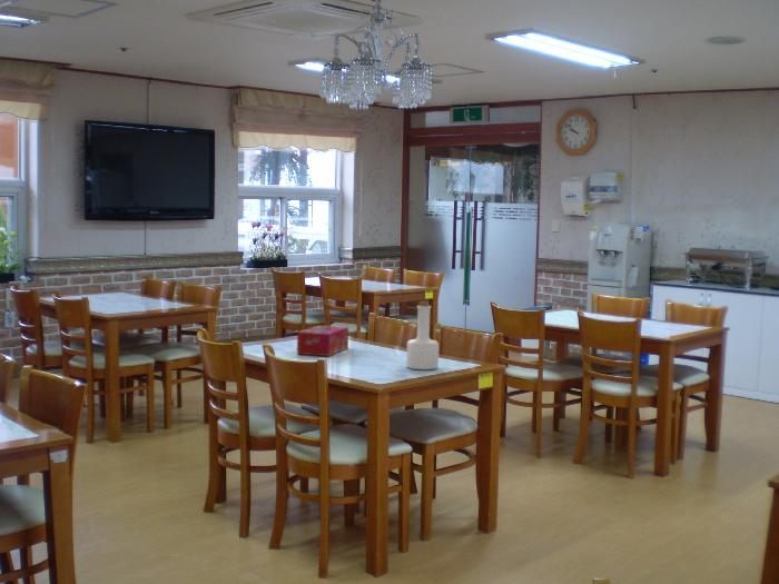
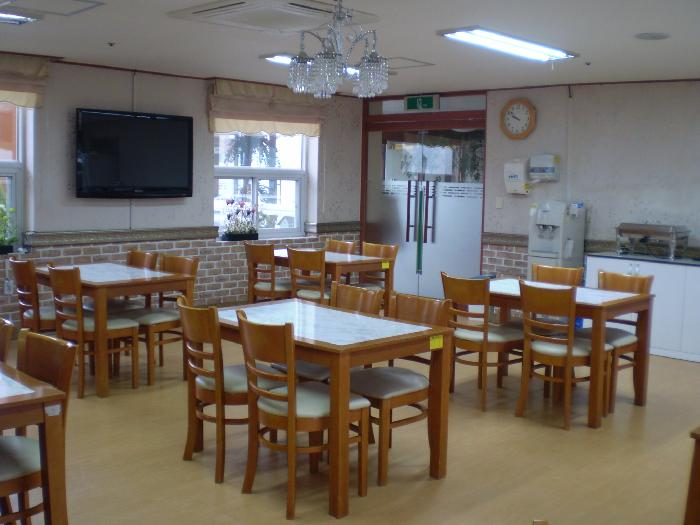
- tissue box [296,324,349,357]
- bottle [405,300,440,370]
